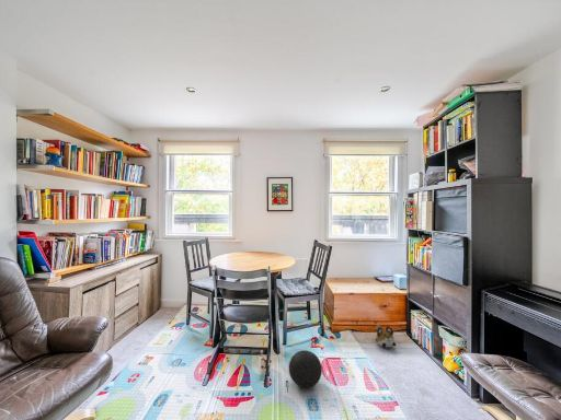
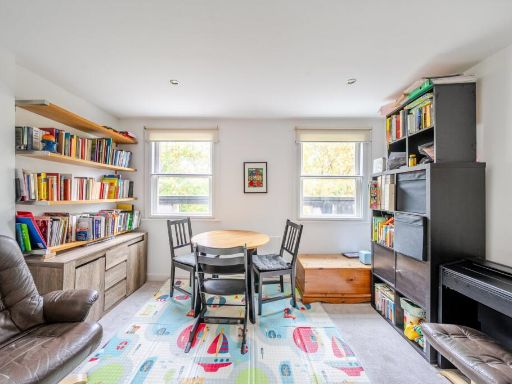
- plush toy [375,324,397,348]
- ball [288,349,323,389]
